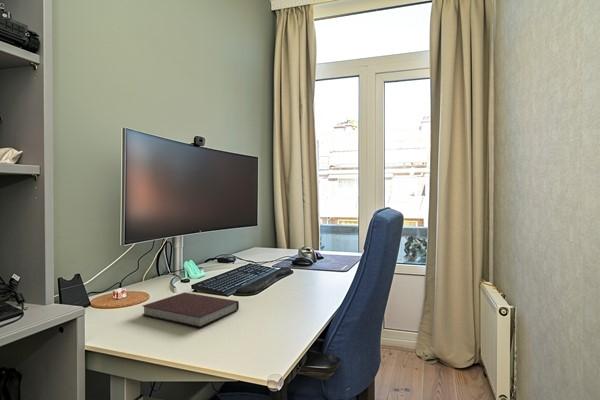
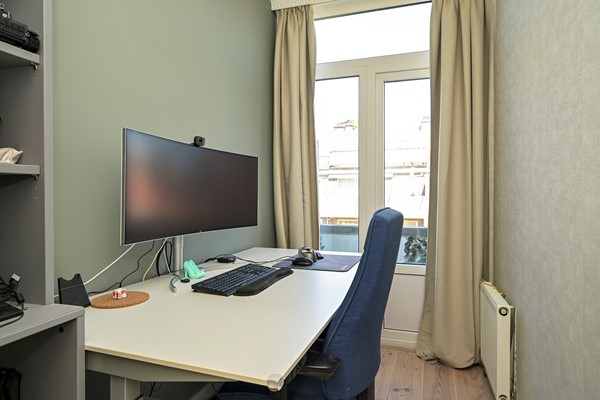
- notebook [141,291,240,328]
